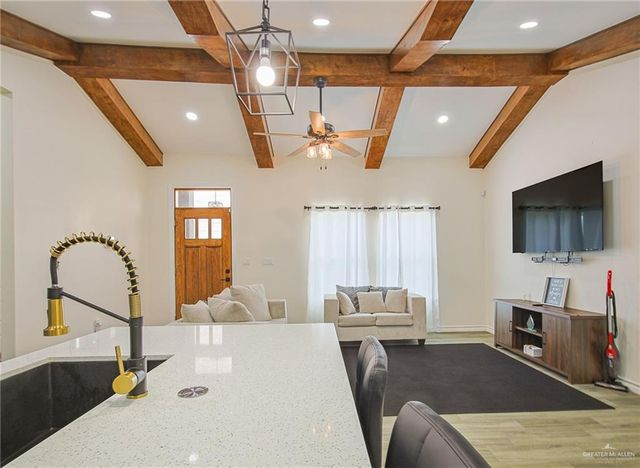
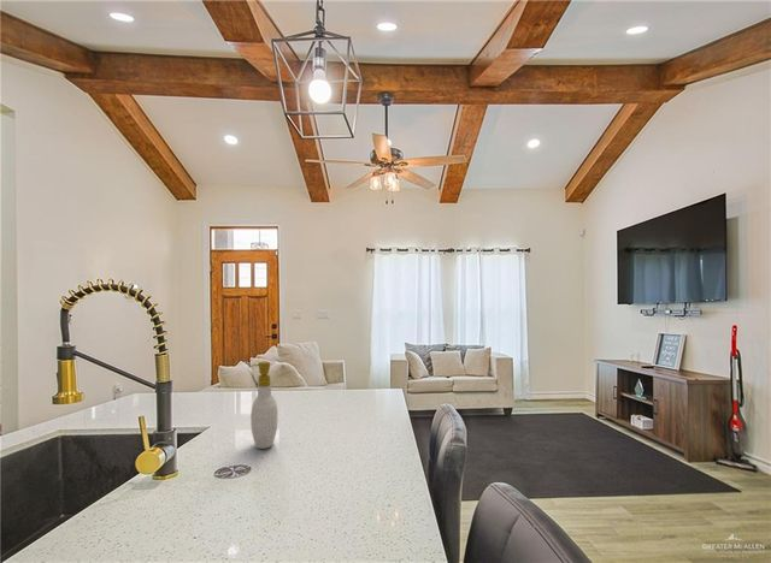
+ soap bottle [247,361,278,450]
